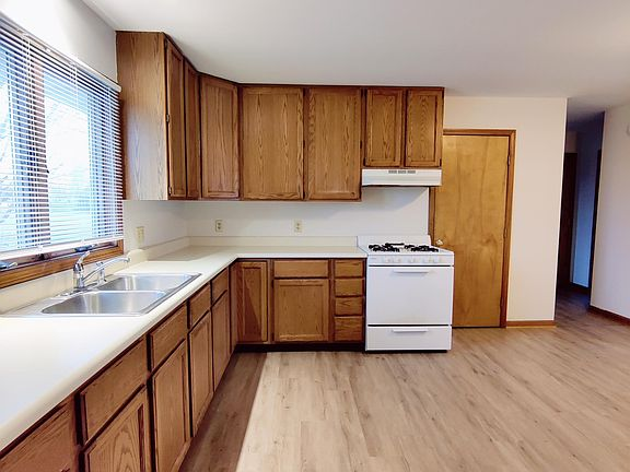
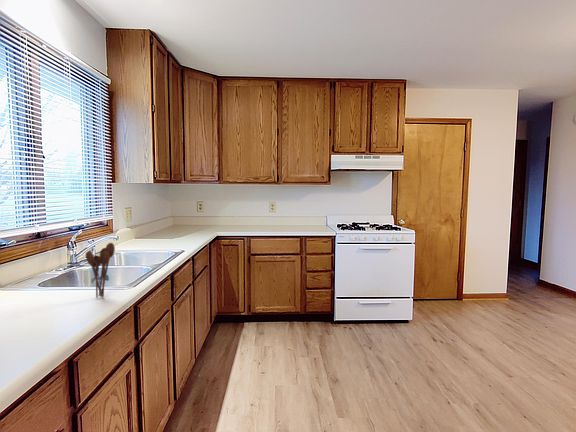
+ utensil holder [85,242,116,299]
